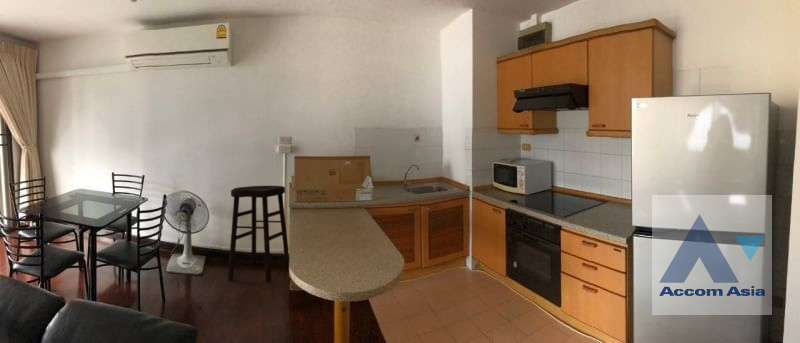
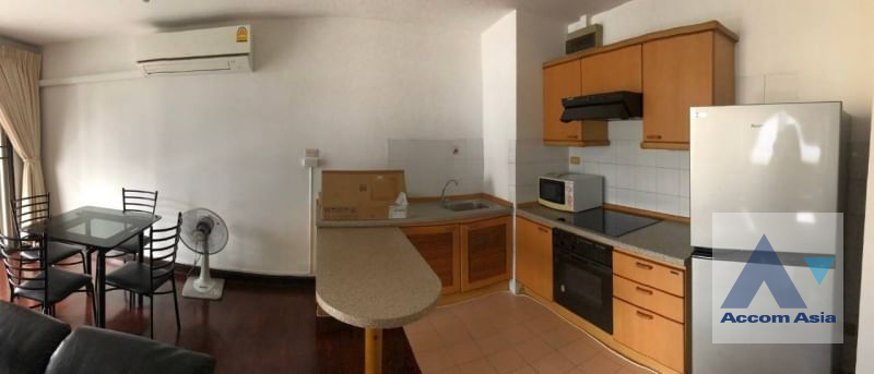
- stool [227,185,289,283]
